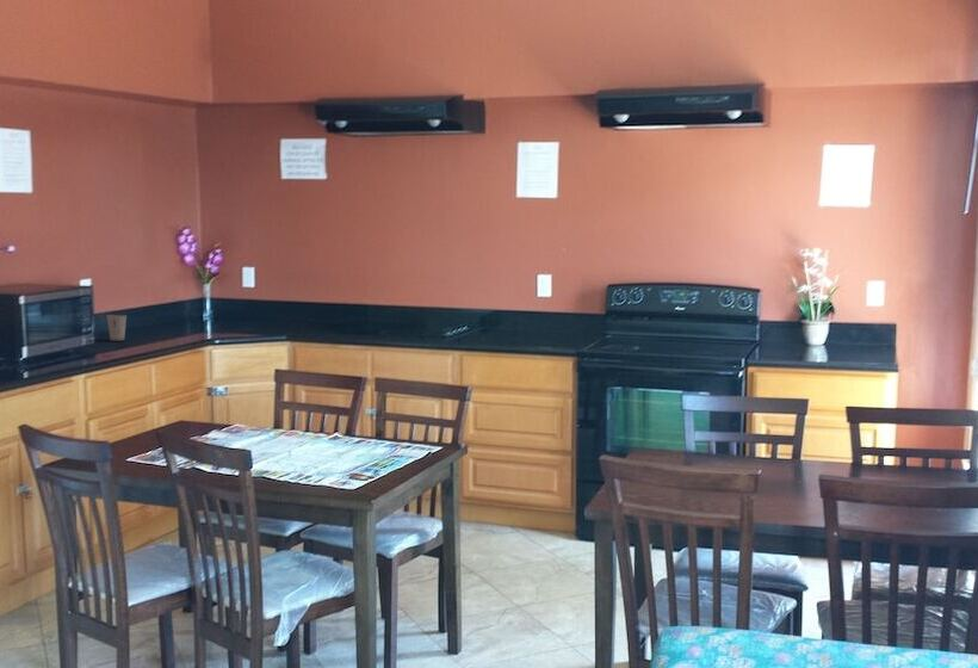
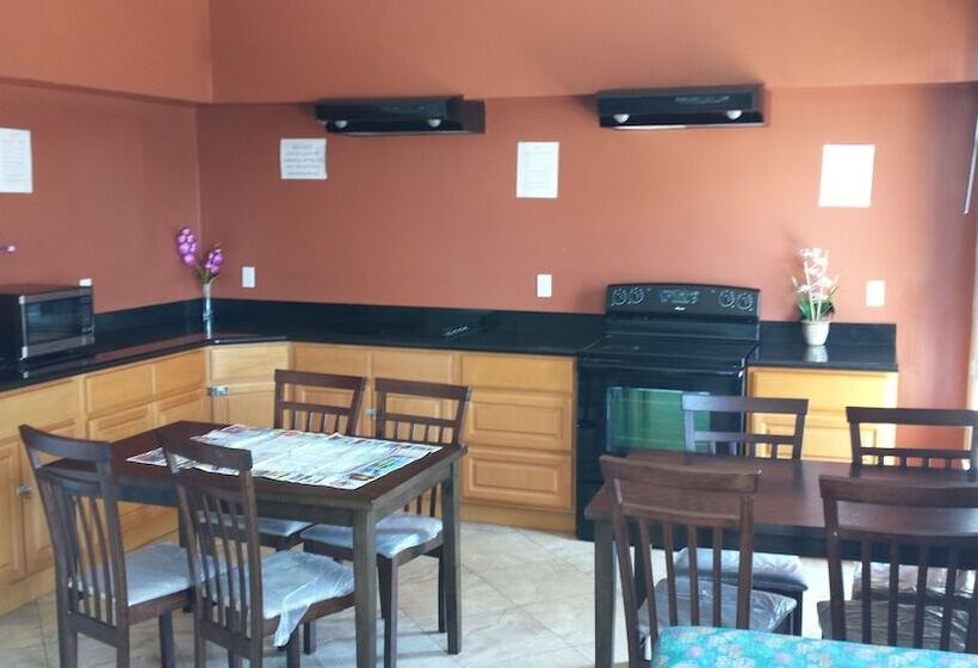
- dixie cup [105,314,128,342]
